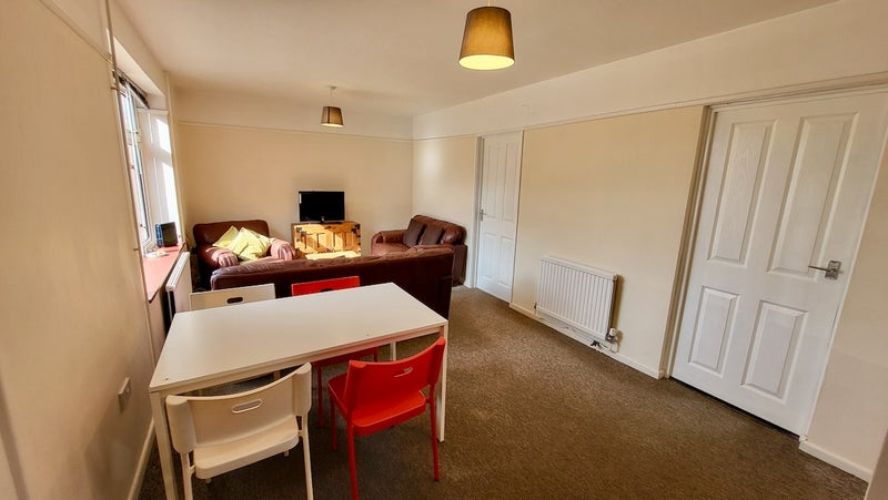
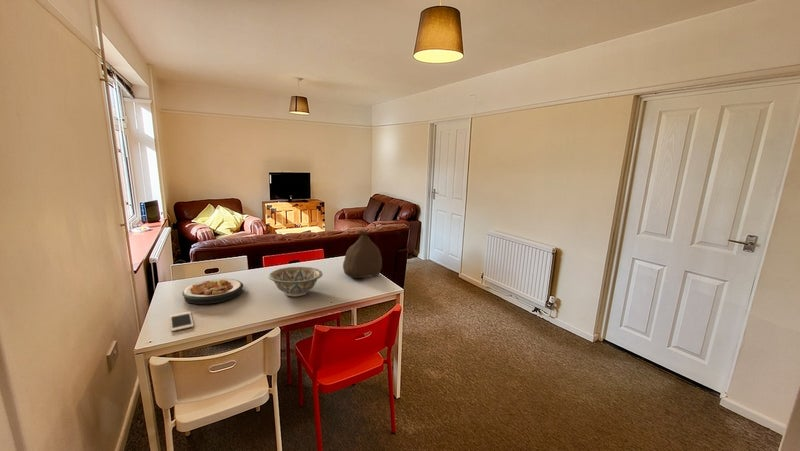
+ plate [181,278,244,305]
+ decorative bowl [267,266,324,297]
+ cell phone [169,311,194,332]
+ bag [342,230,383,279]
